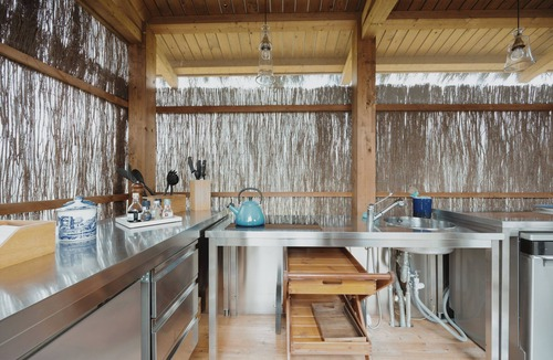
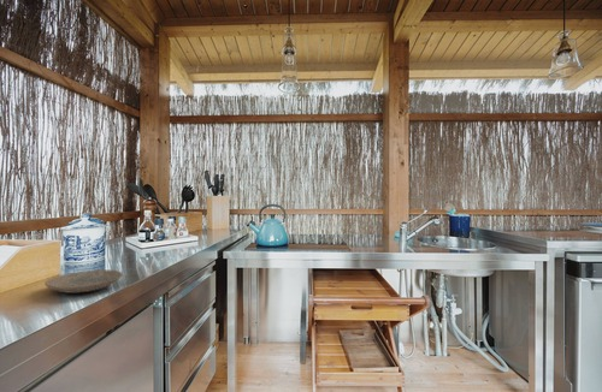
+ plate [43,268,124,295]
